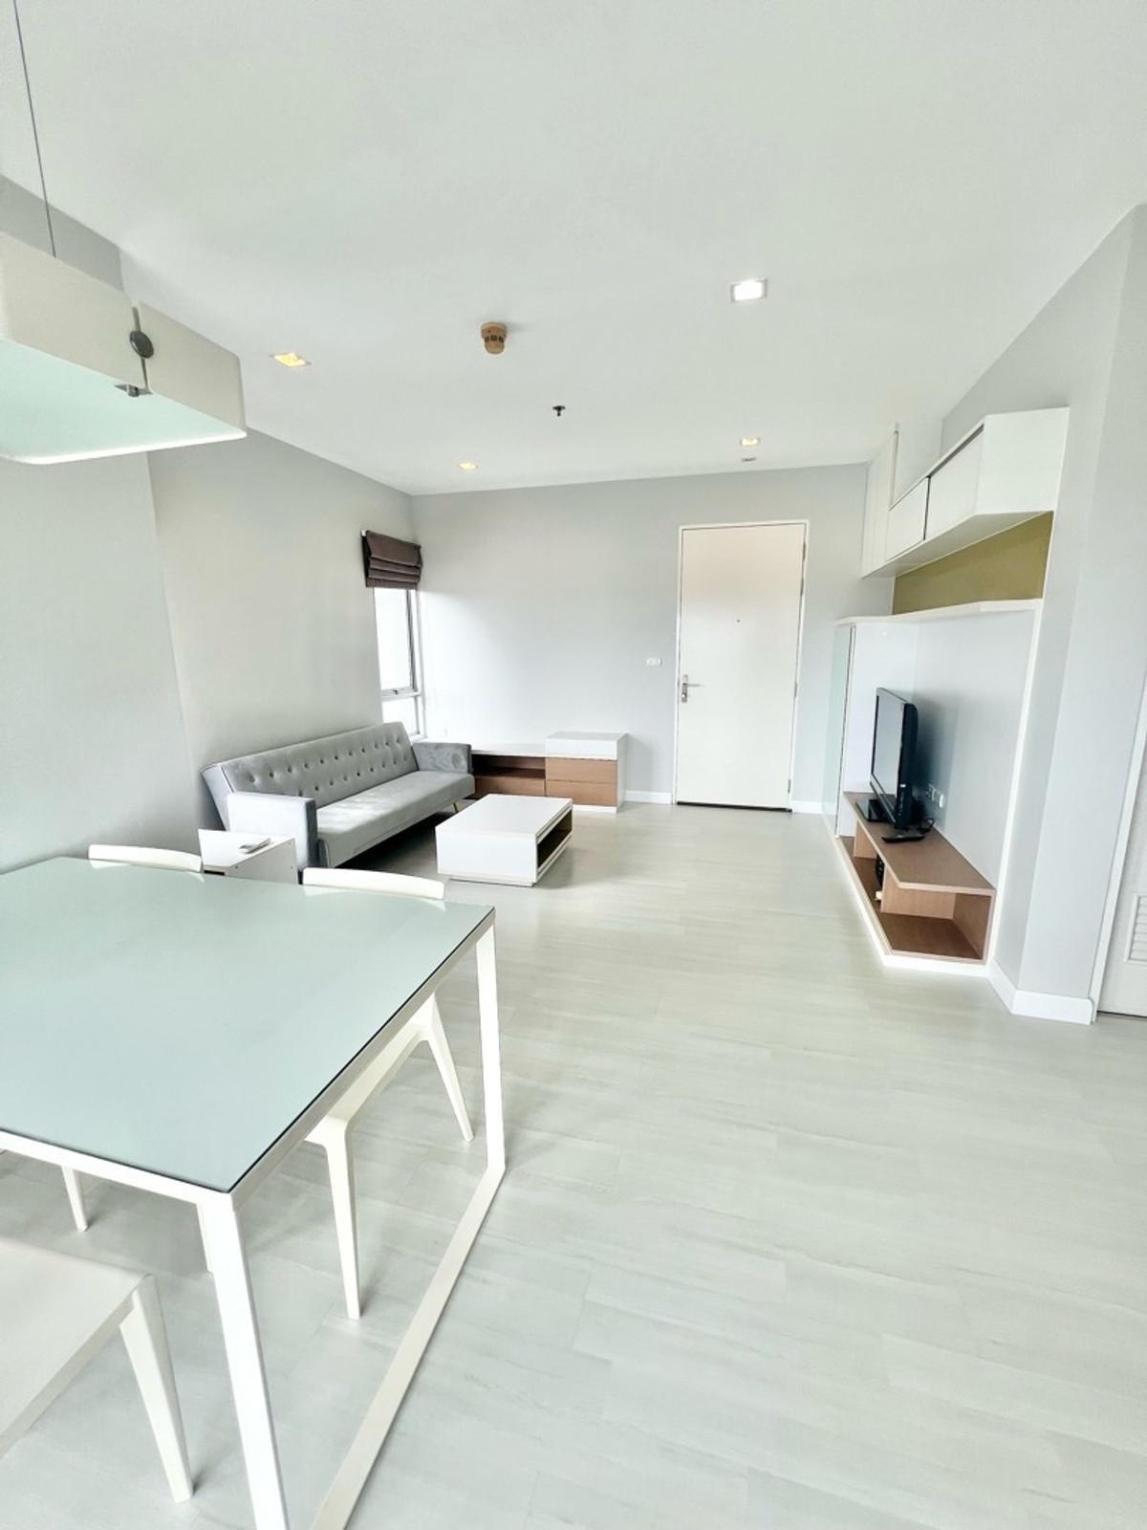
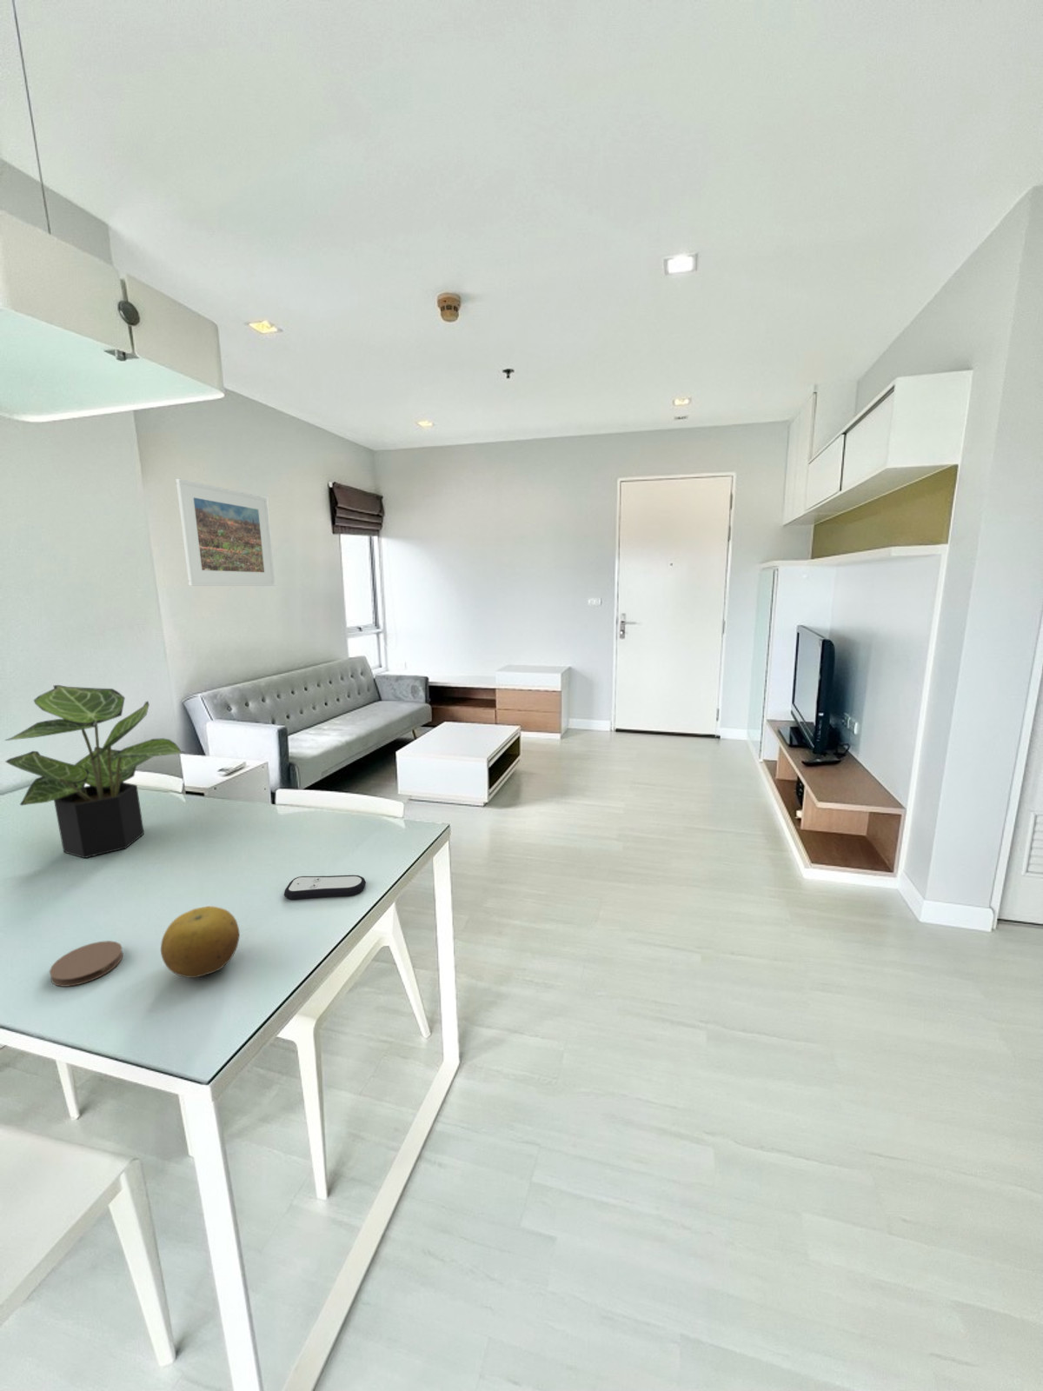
+ coaster [48,940,124,988]
+ remote control [284,875,367,900]
+ fruit [160,906,241,979]
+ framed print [174,478,276,587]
+ potted plant [4,685,186,859]
